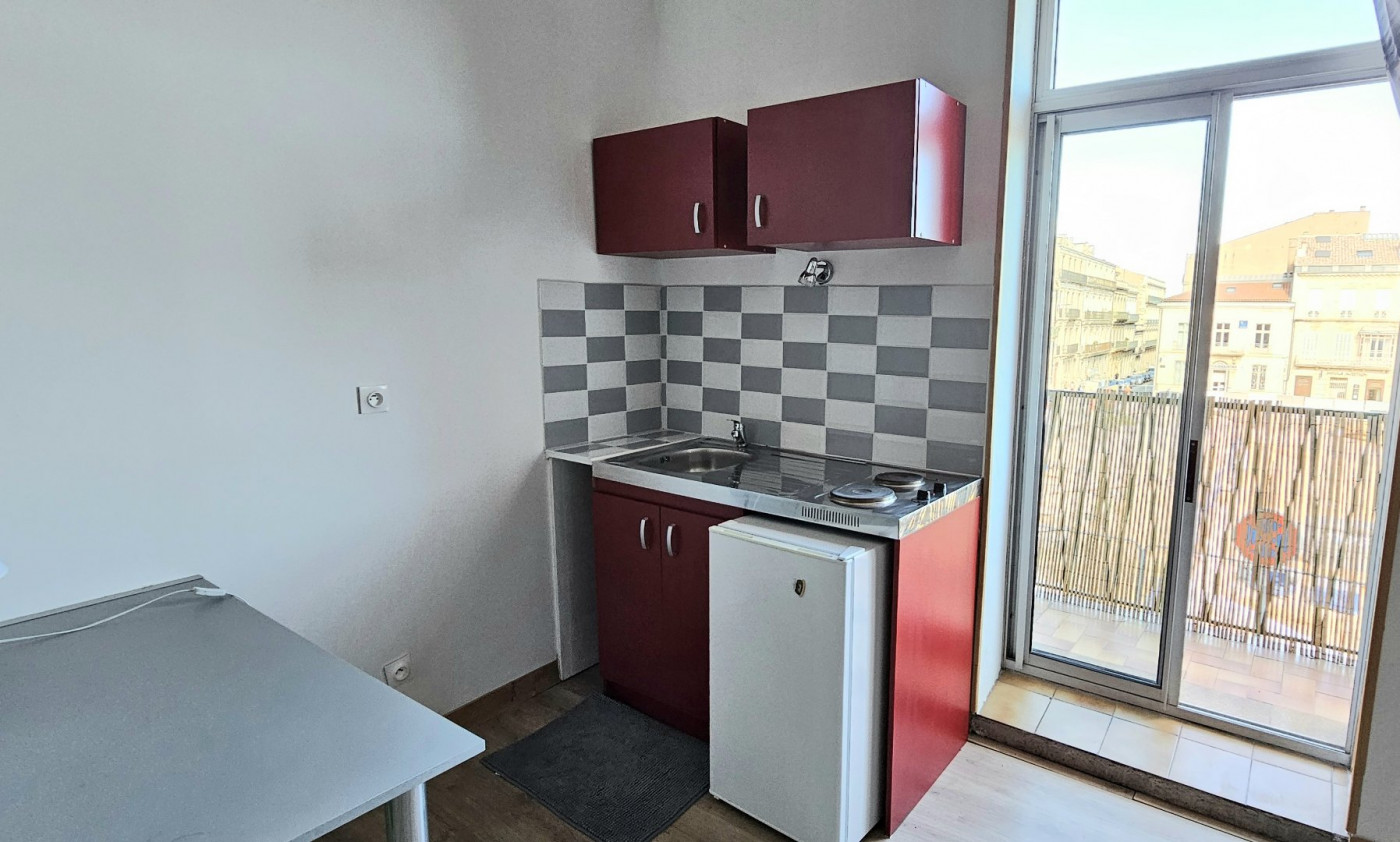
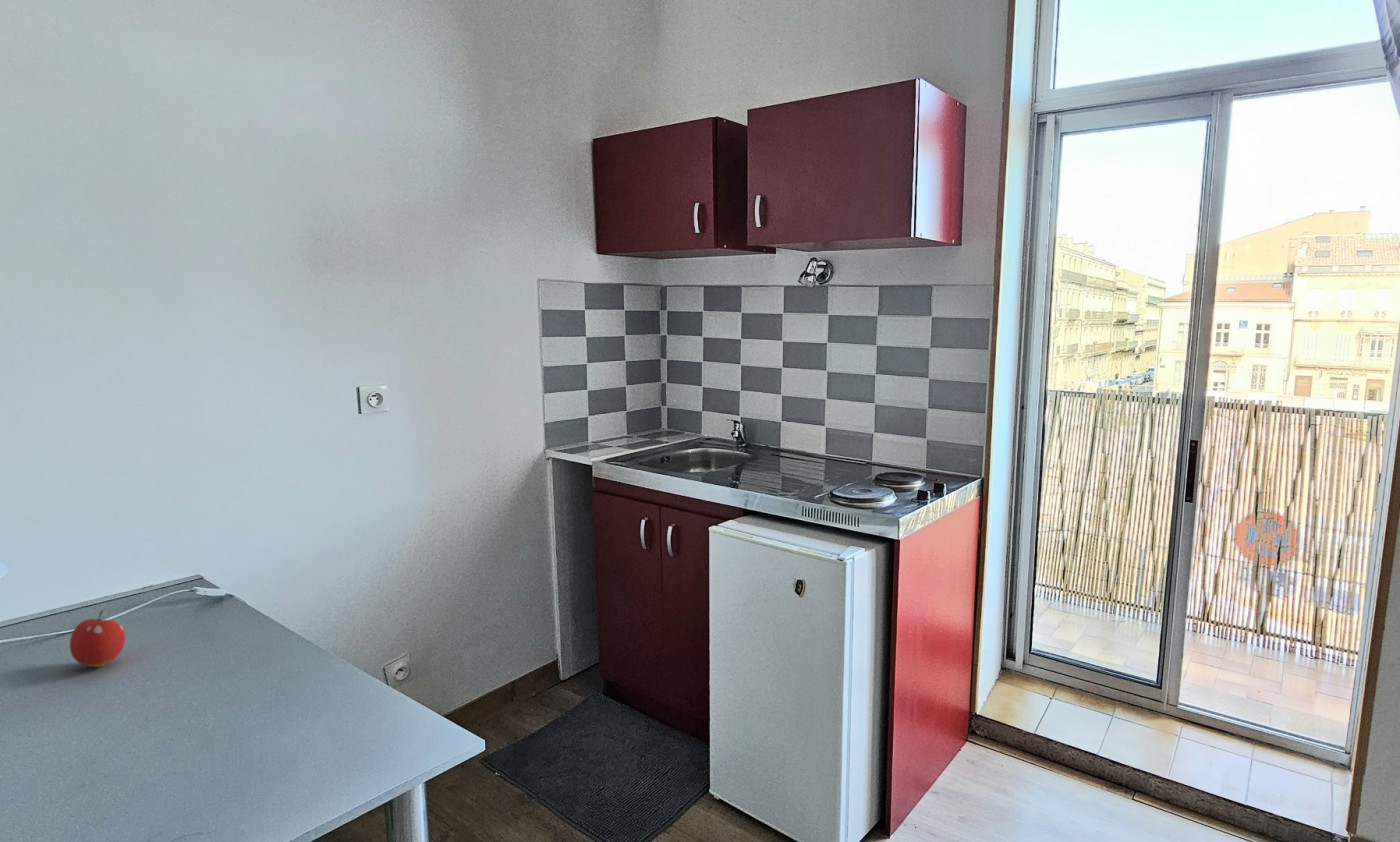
+ fruit [69,610,126,668]
